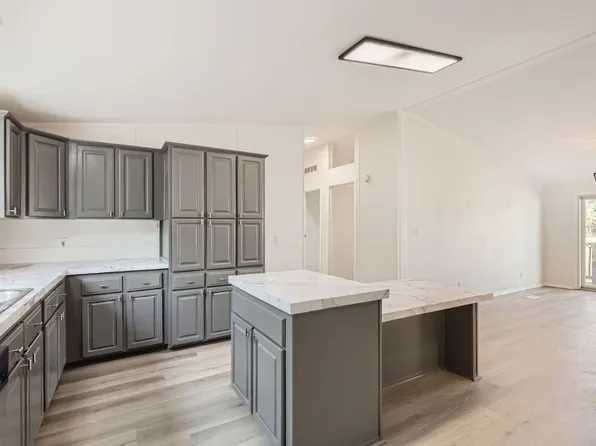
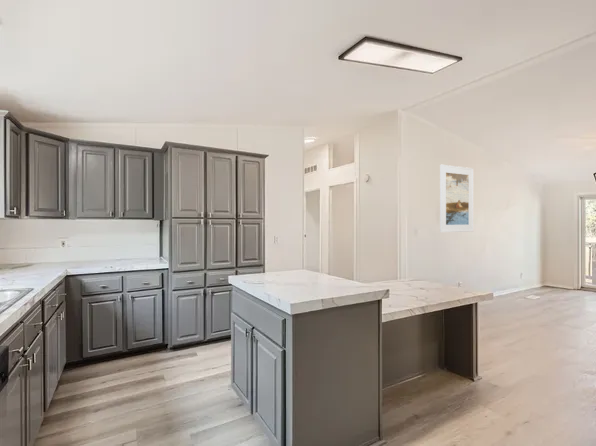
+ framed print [439,164,474,233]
